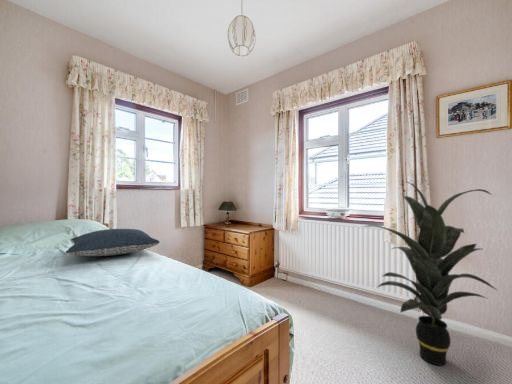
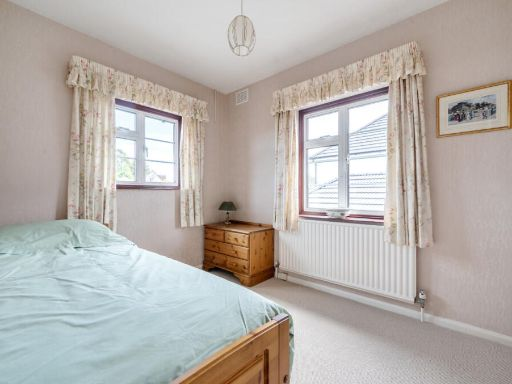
- pillow [65,228,161,257]
- indoor plant [363,180,499,367]
